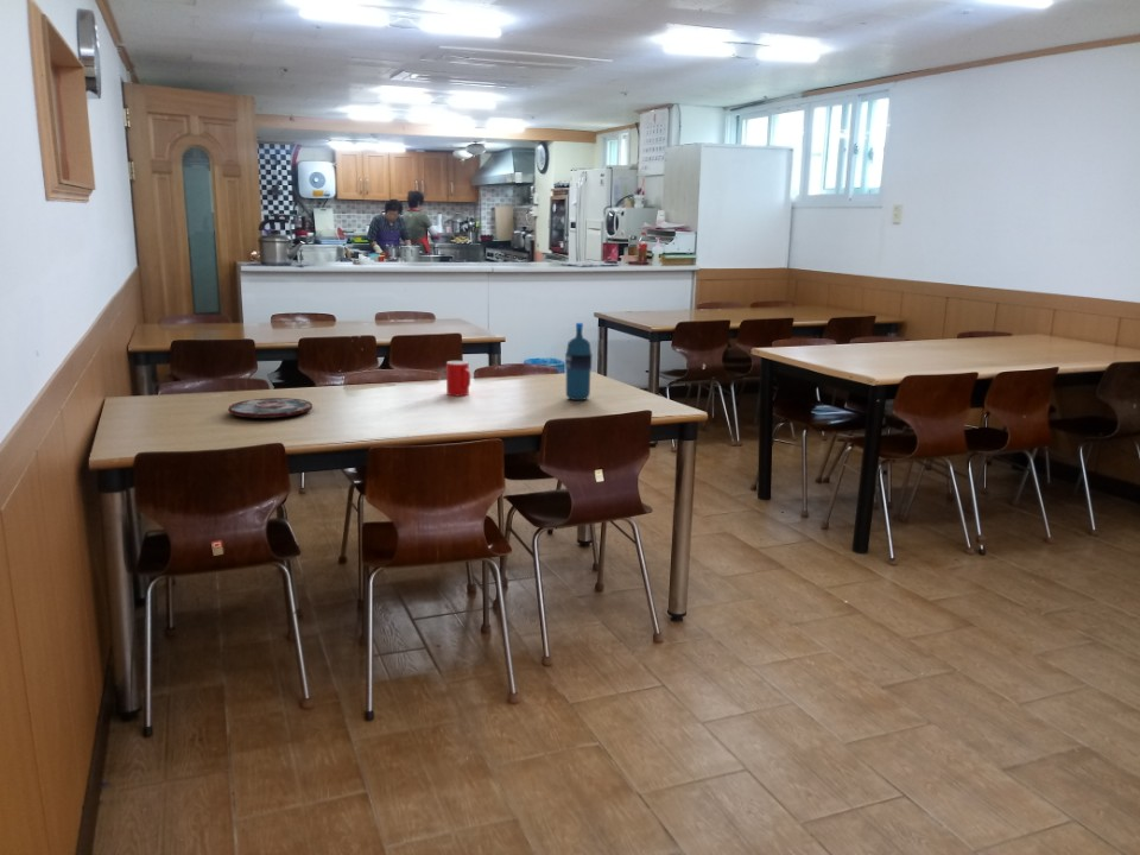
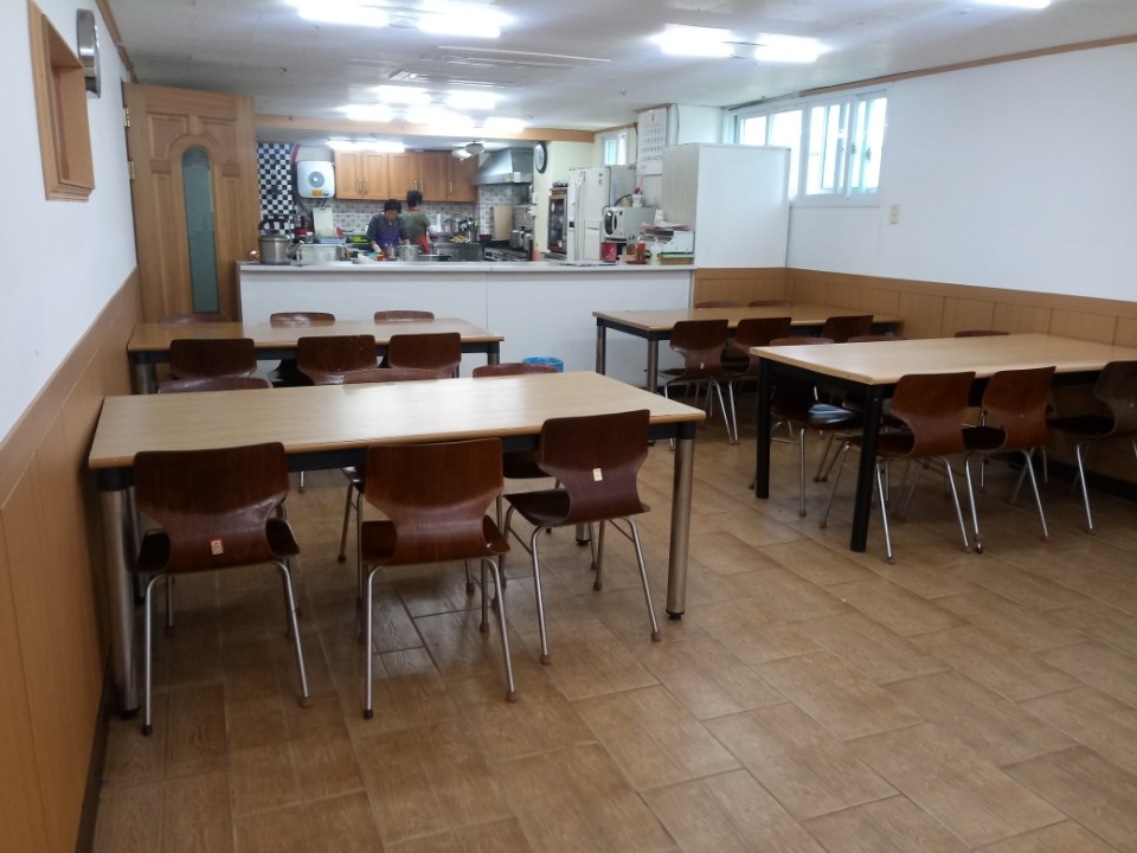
- plate [227,397,314,419]
- cup [445,360,471,398]
- water bottle [564,322,593,401]
